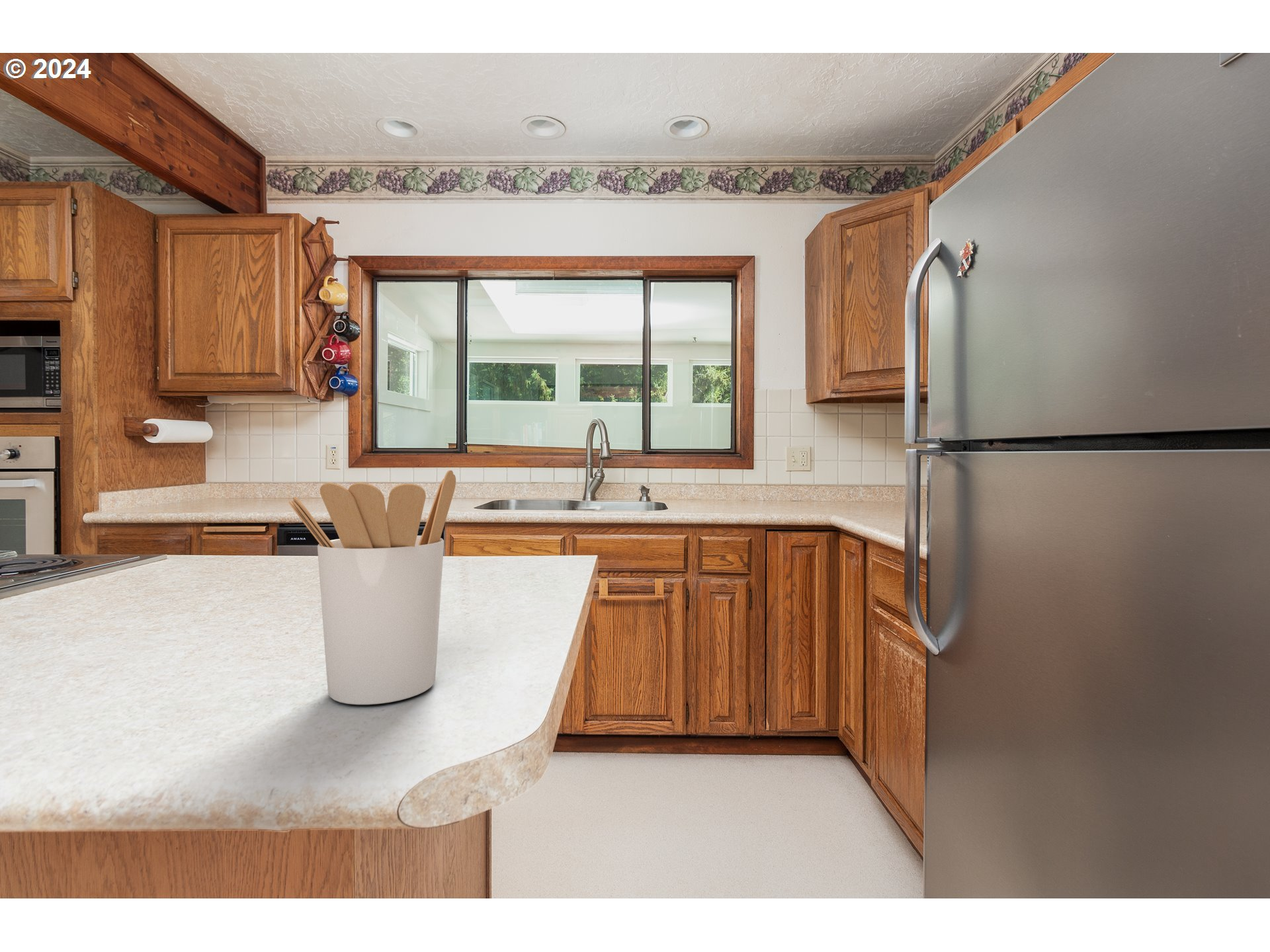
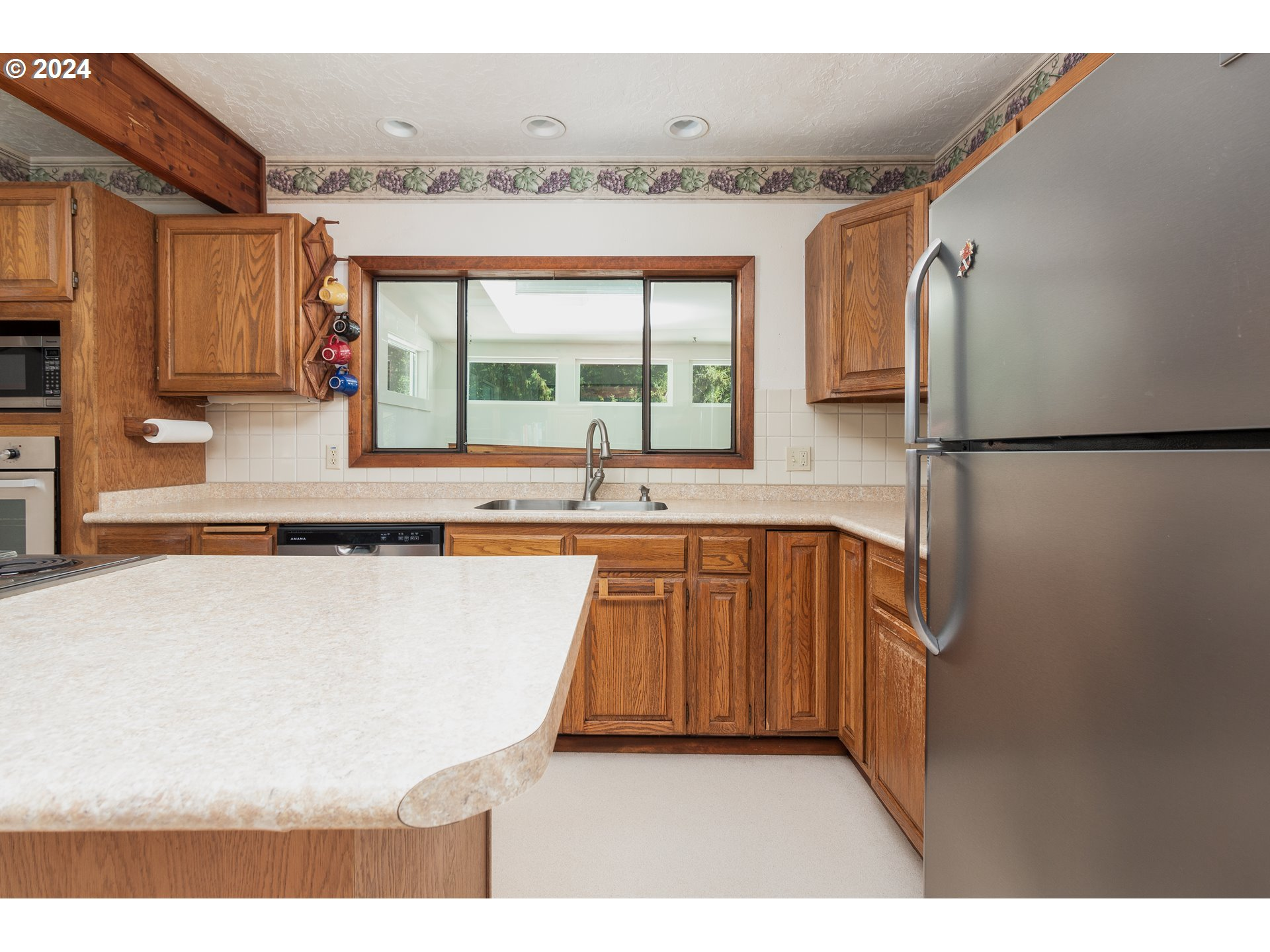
- utensil holder [288,469,456,705]
